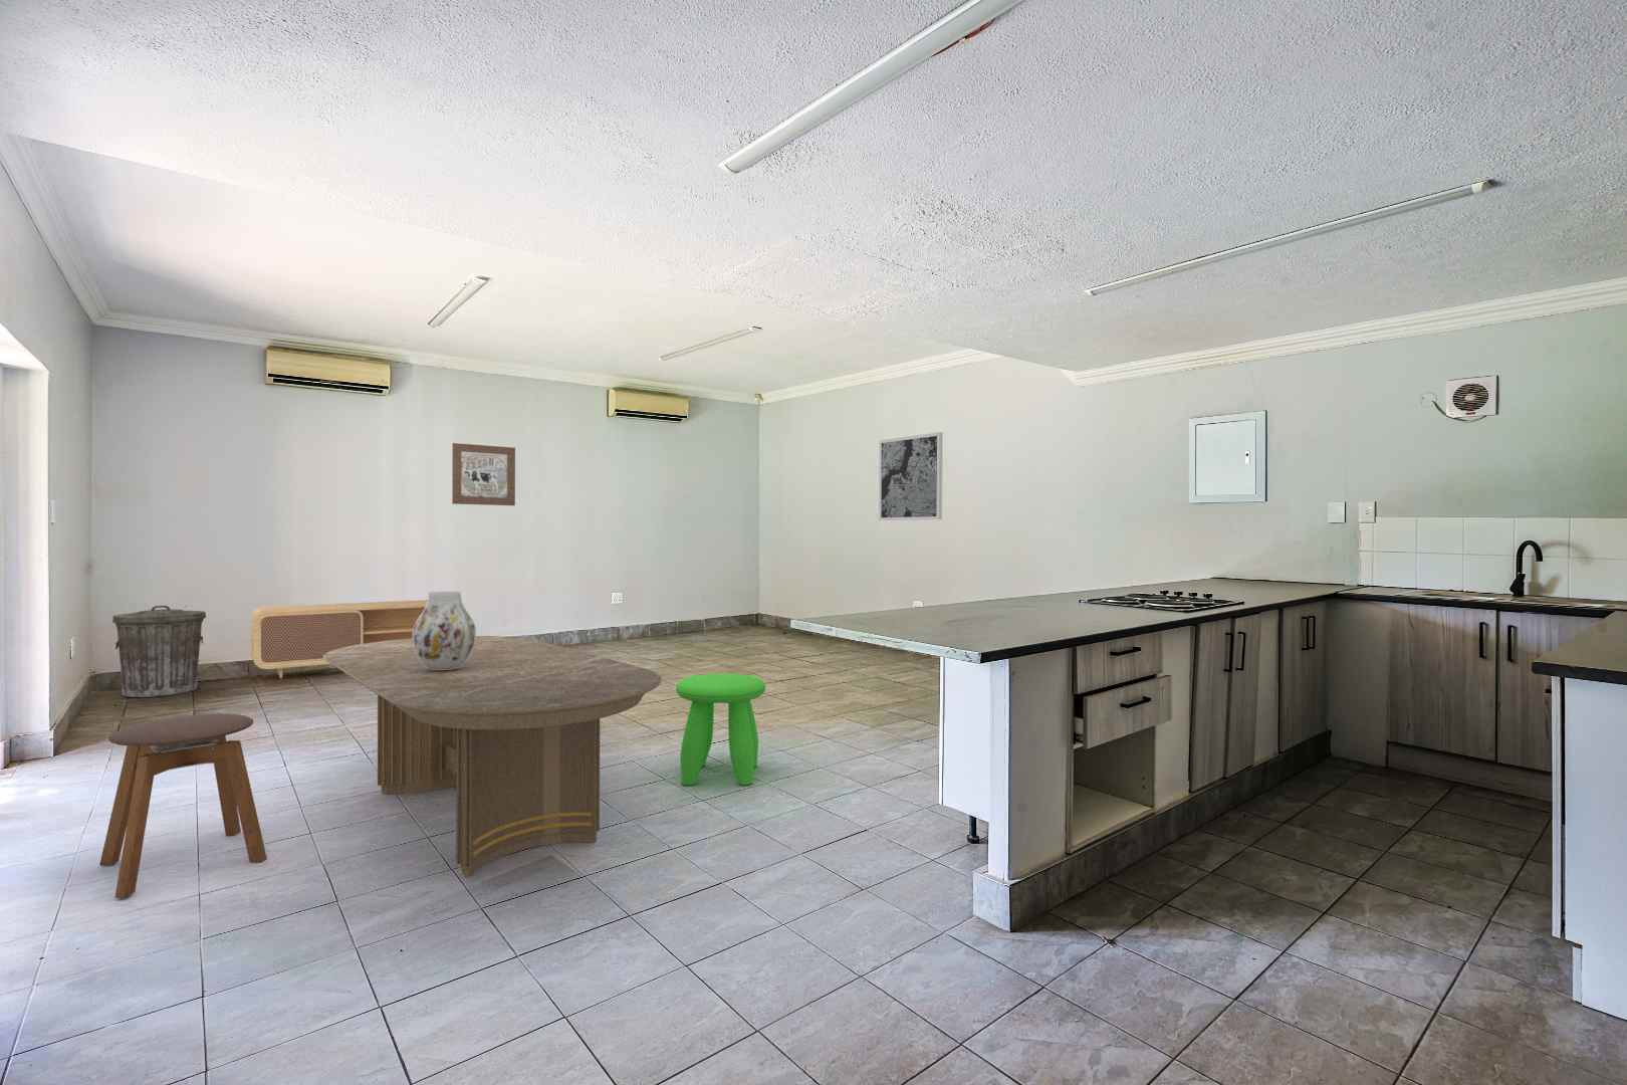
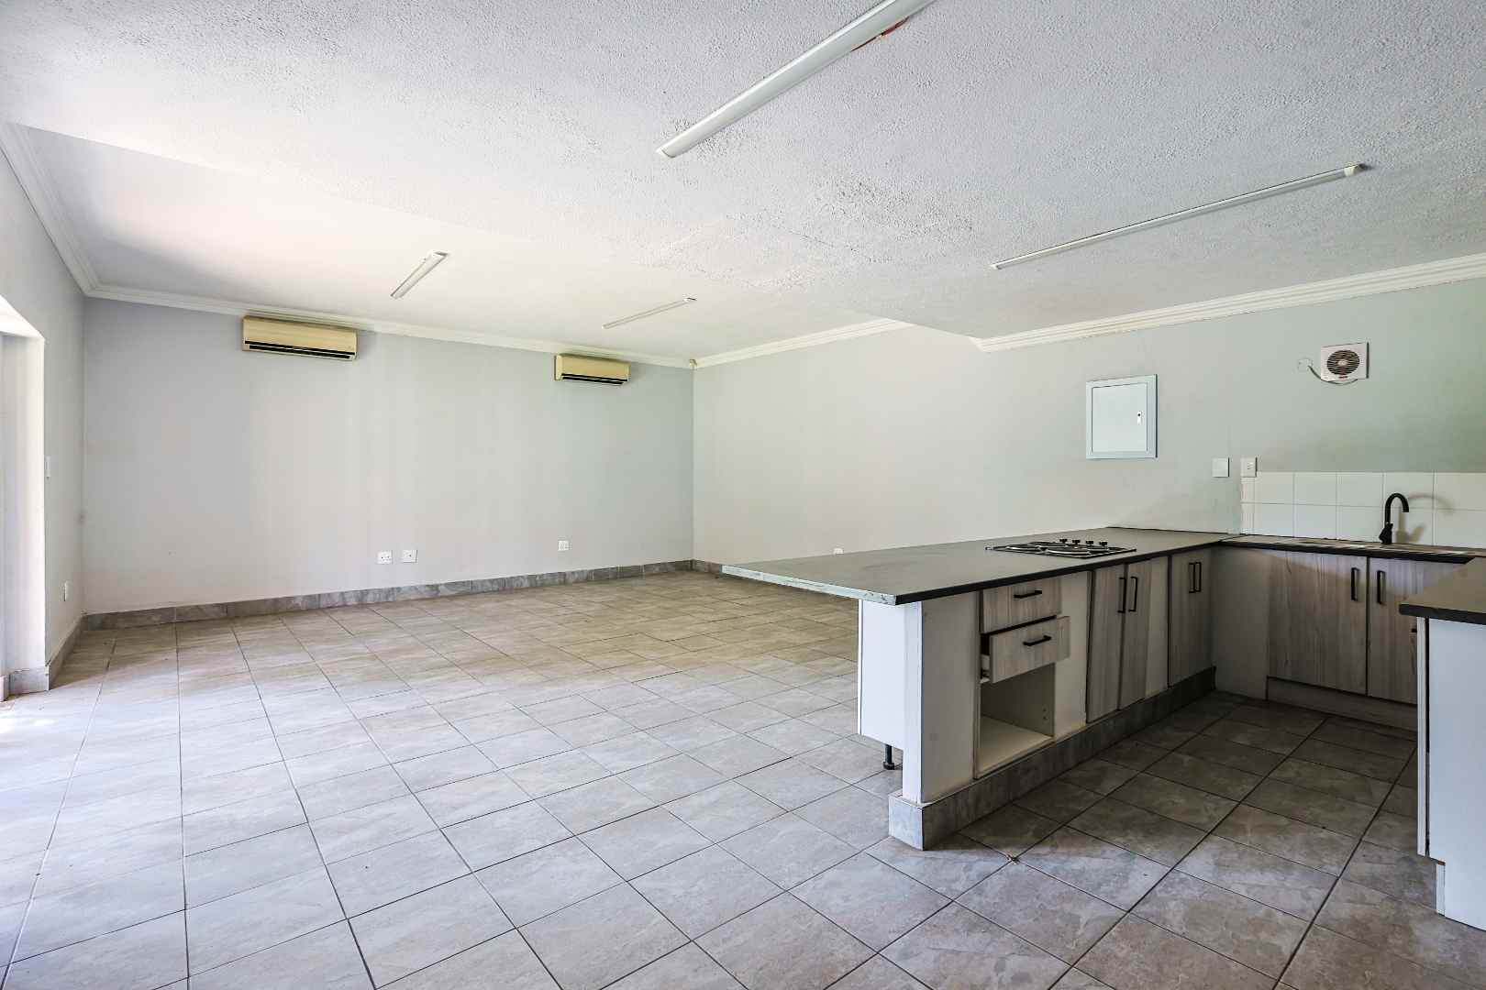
- vase [413,591,477,670]
- stool [675,672,766,786]
- stool [98,712,269,900]
- trash can [111,604,207,699]
- wall art [452,442,516,506]
- dining table [323,635,663,879]
- wall art [878,431,944,522]
- tv stand [251,598,427,679]
